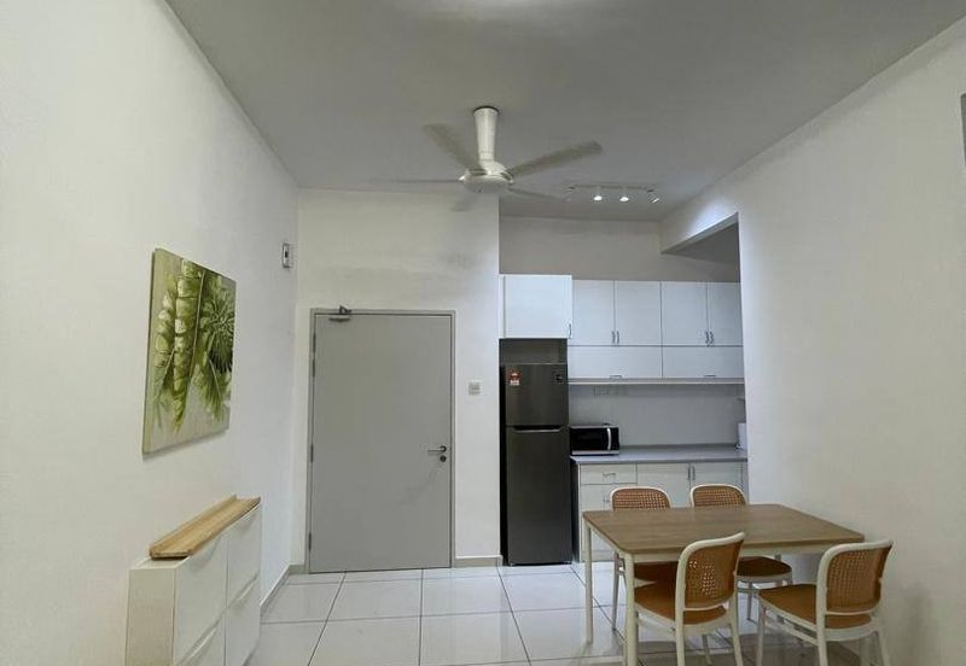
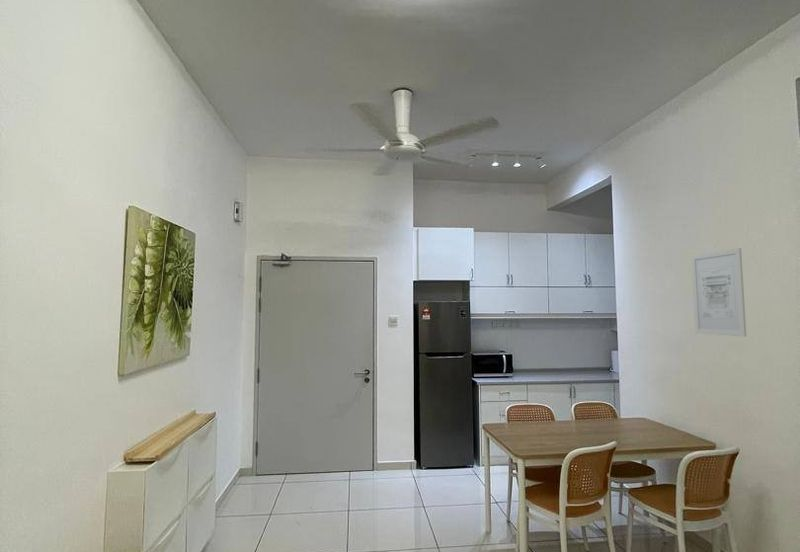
+ wall art [690,247,747,337]
